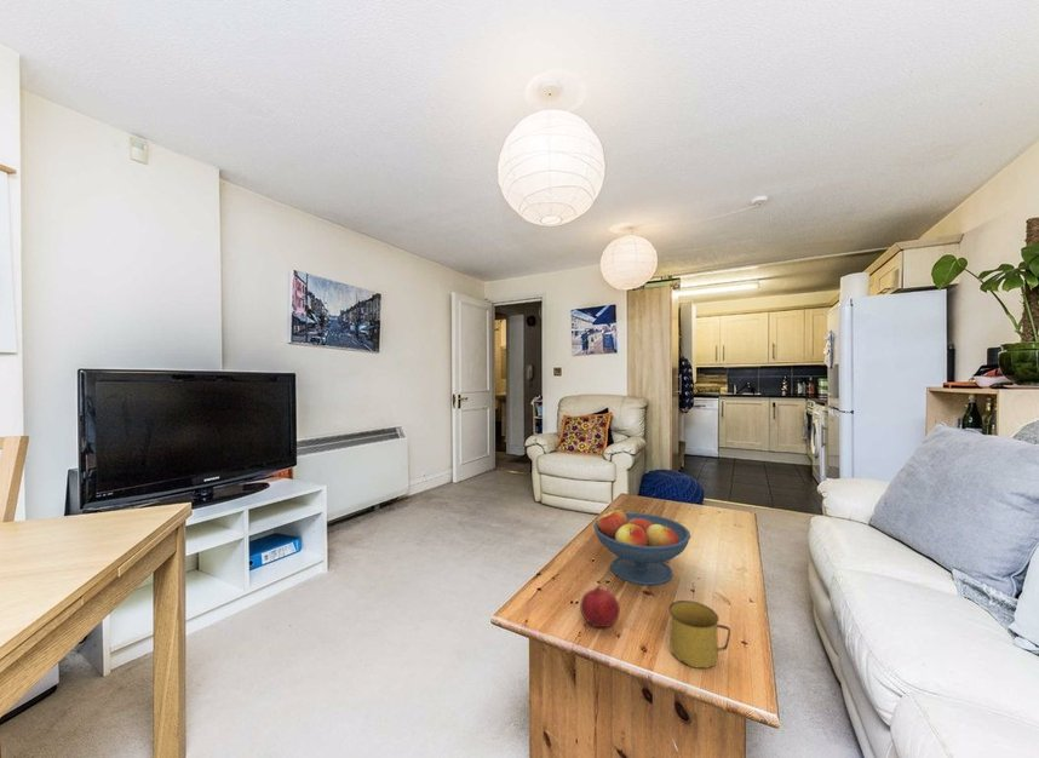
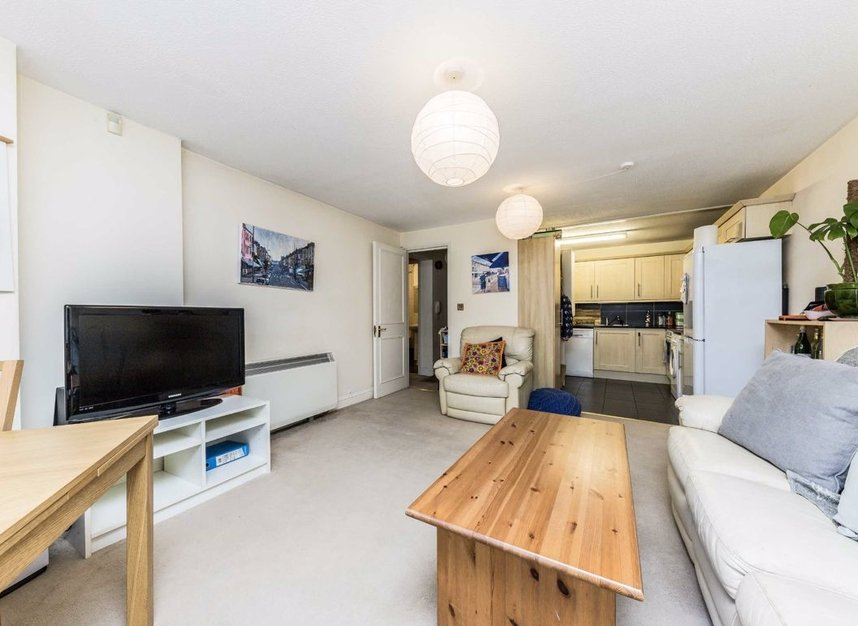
- mug [668,599,731,670]
- fruit [579,582,621,628]
- fruit bowl [593,509,691,586]
